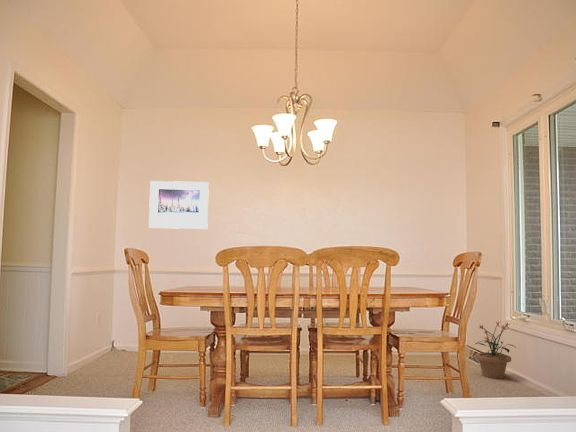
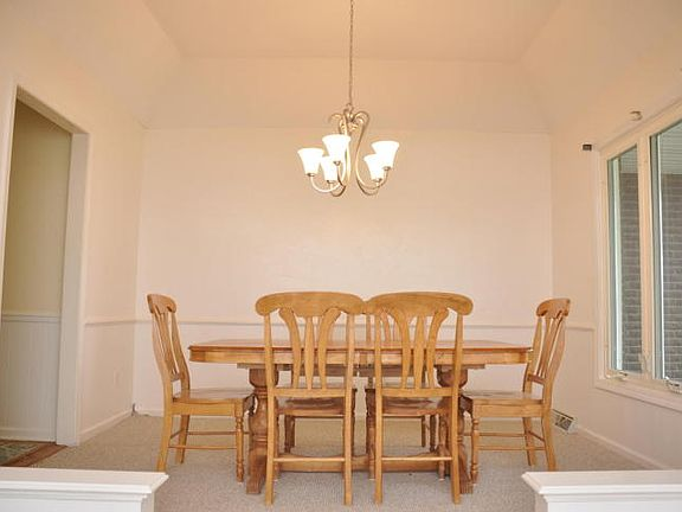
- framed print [148,180,210,230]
- potted plant [474,320,517,379]
